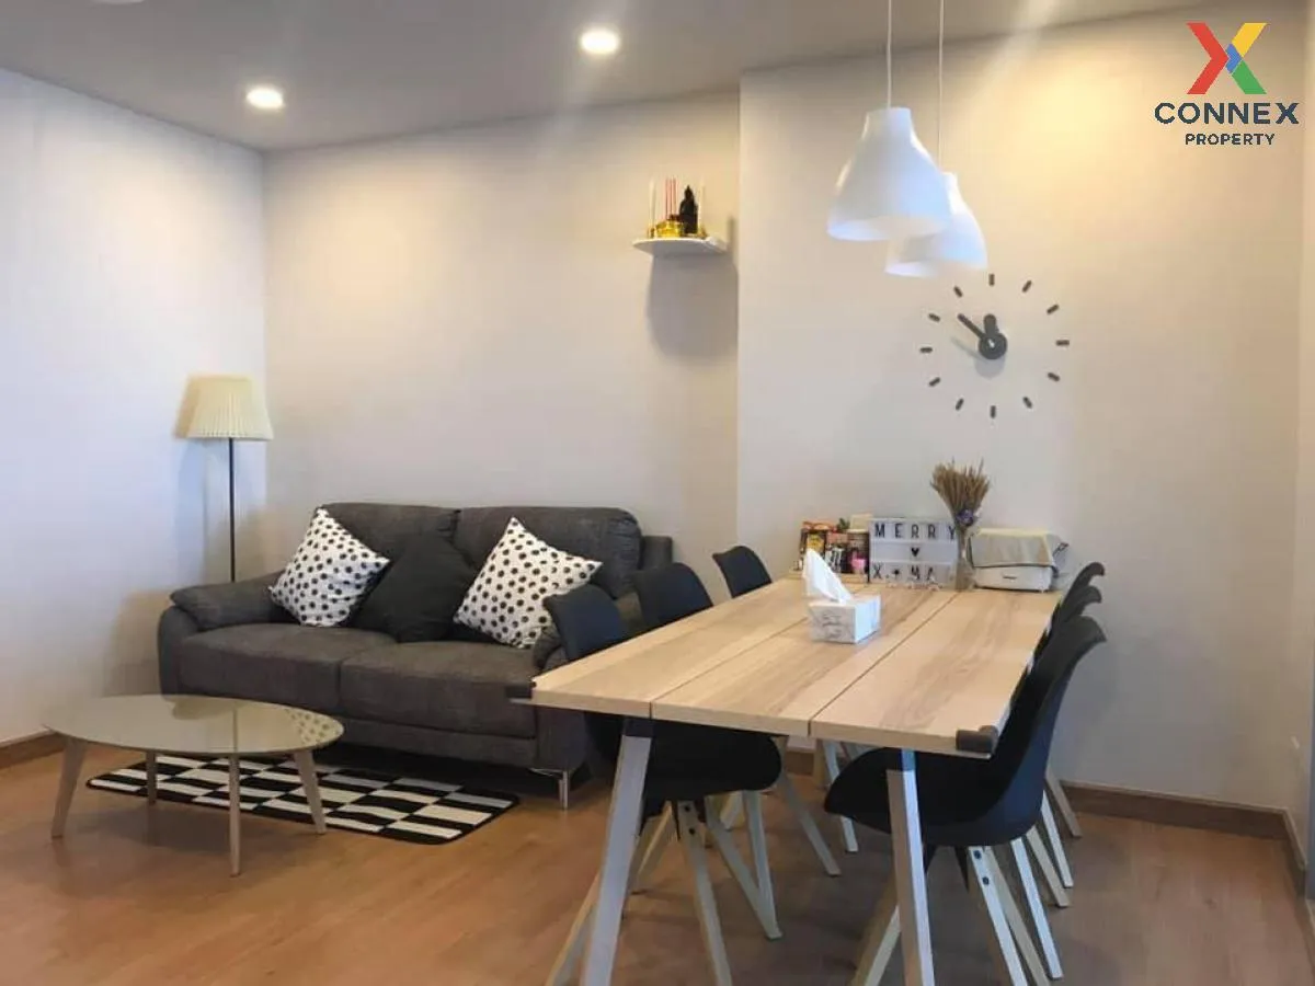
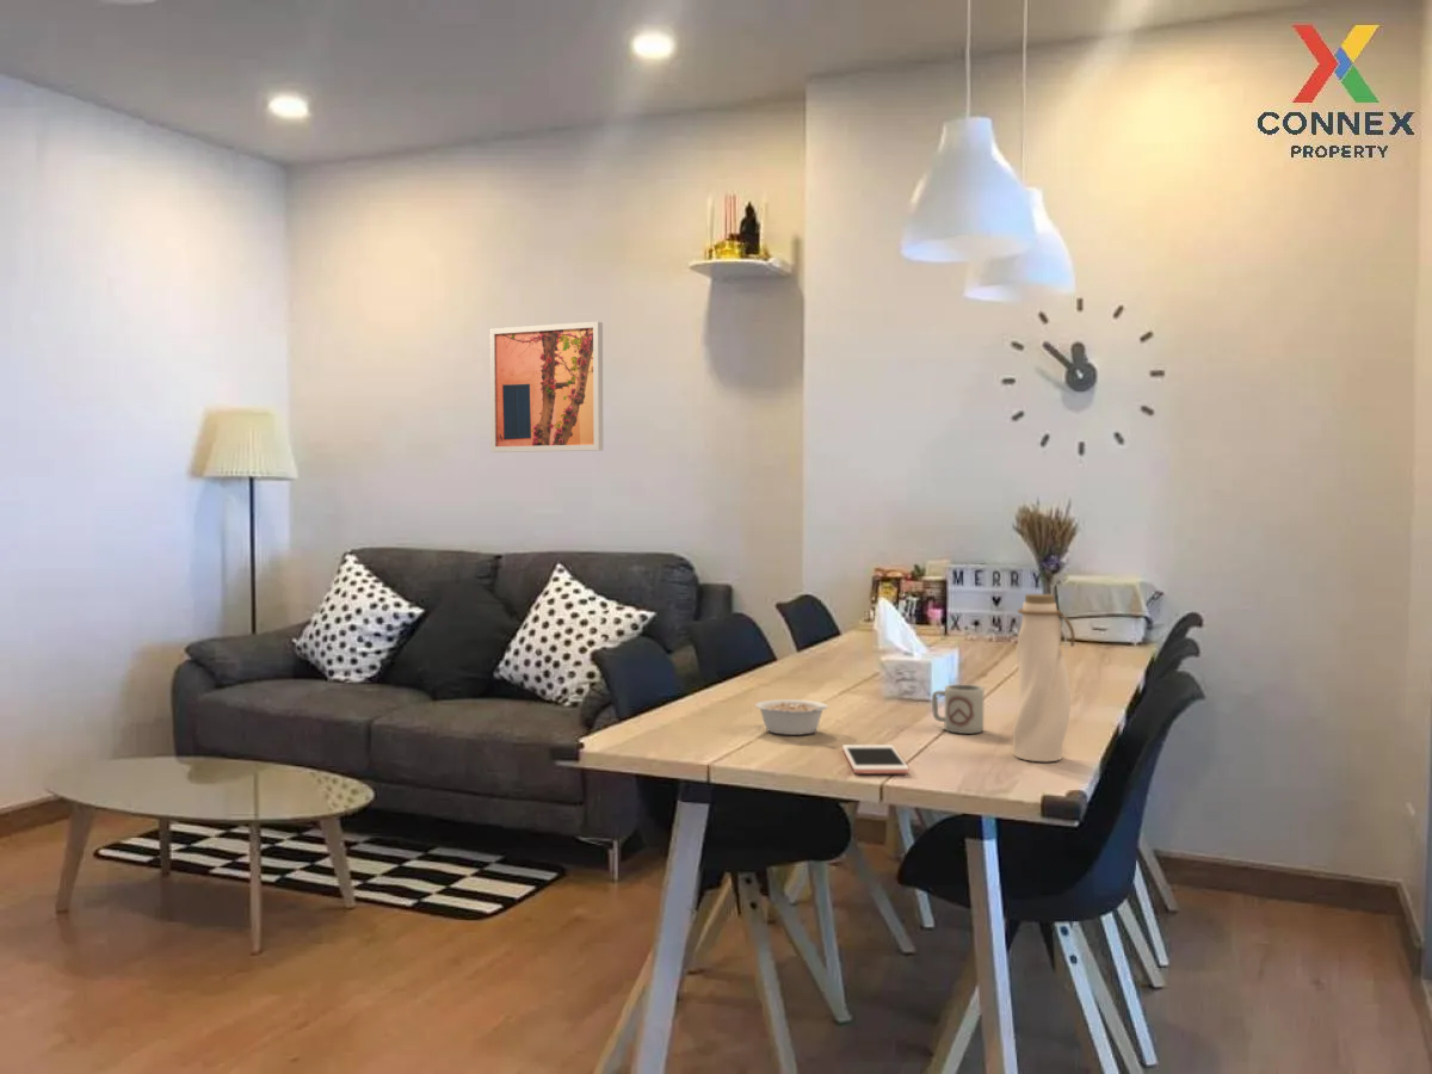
+ legume [754,698,829,736]
+ cell phone [841,743,909,774]
+ water bottle [1012,593,1076,763]
+ cup [931,683,984,735]
+ wall art [488,321,604,453]
